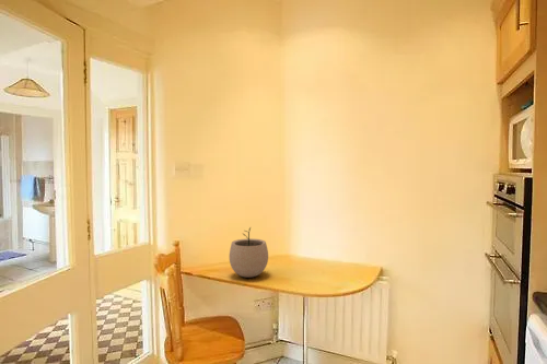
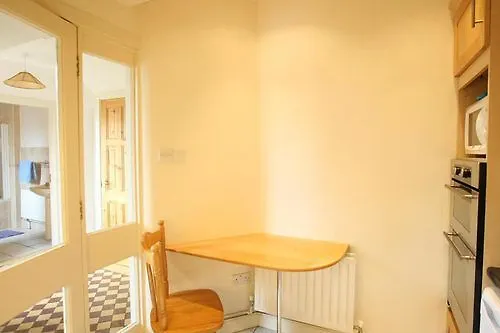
- plant pot [229,226,269,279]
